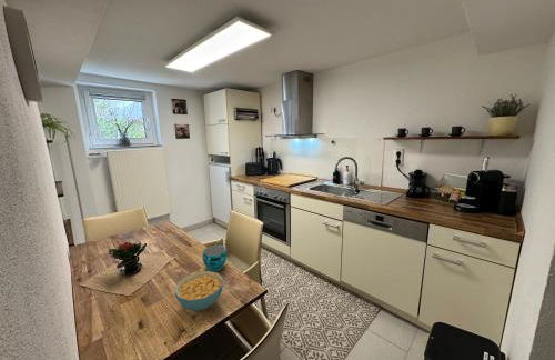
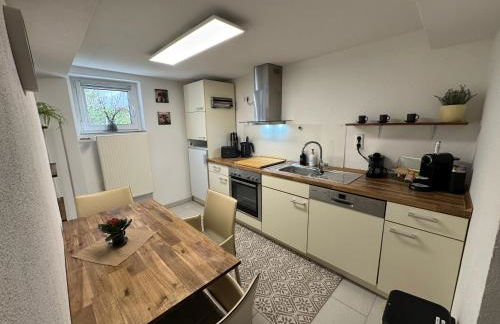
- cup [202,244,228,272]
- cereal bowl [173,270,224,312]
